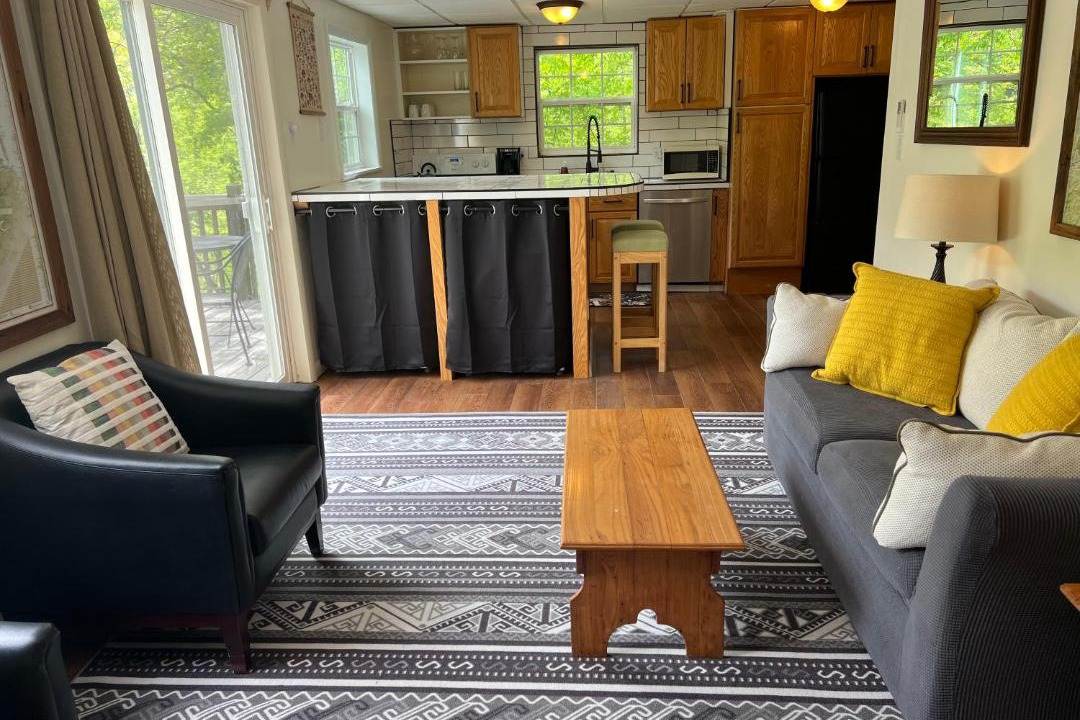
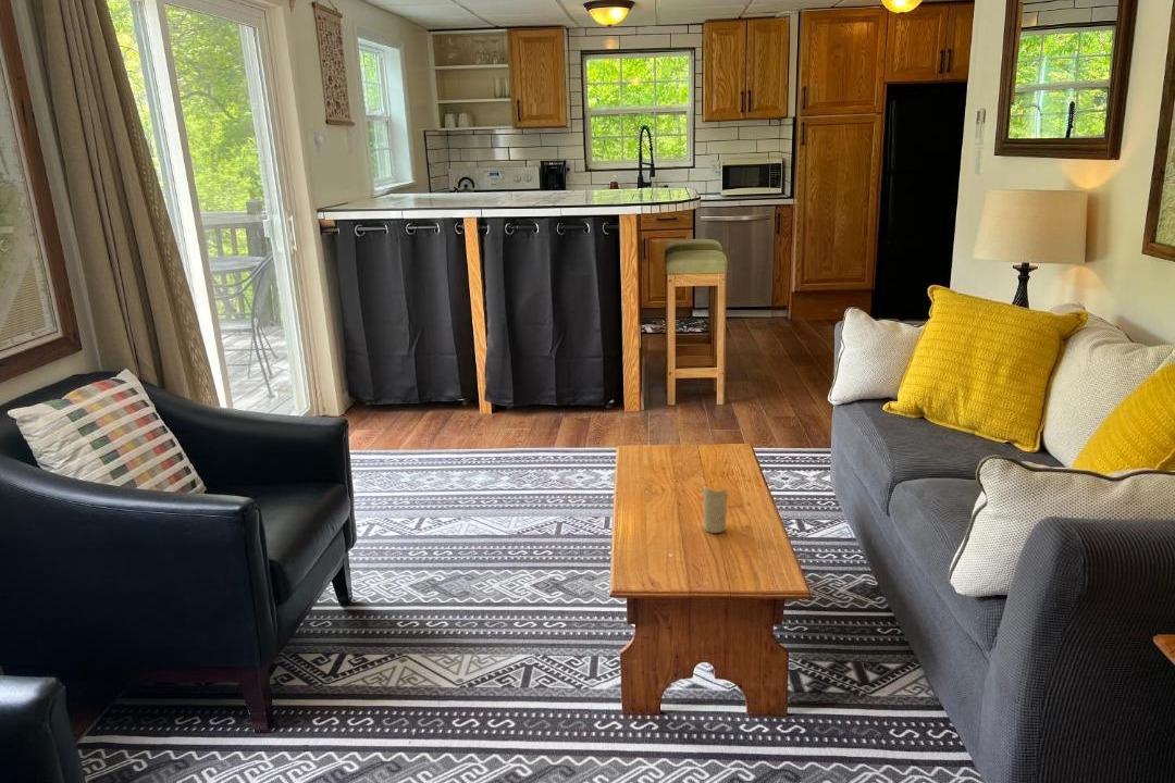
+ candle [702,486,729,534]
